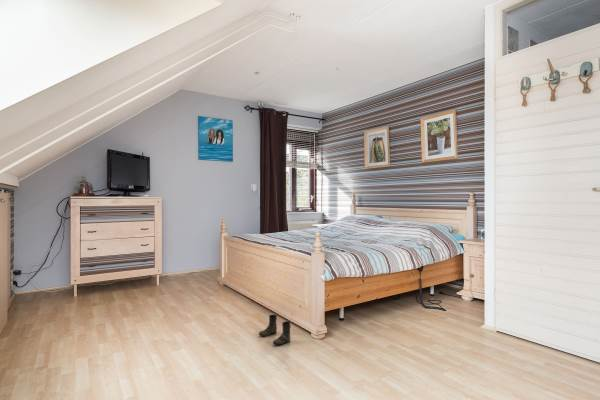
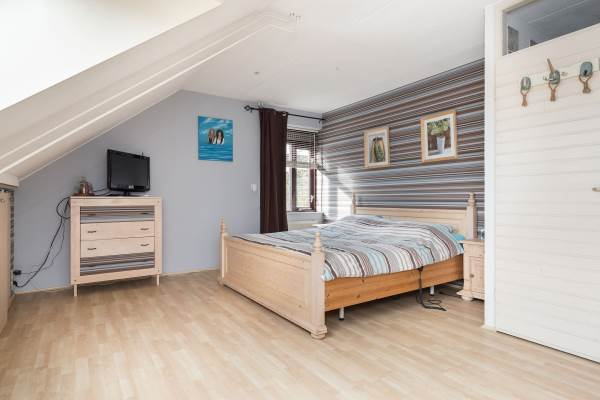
- boots [258,314,292,346]
